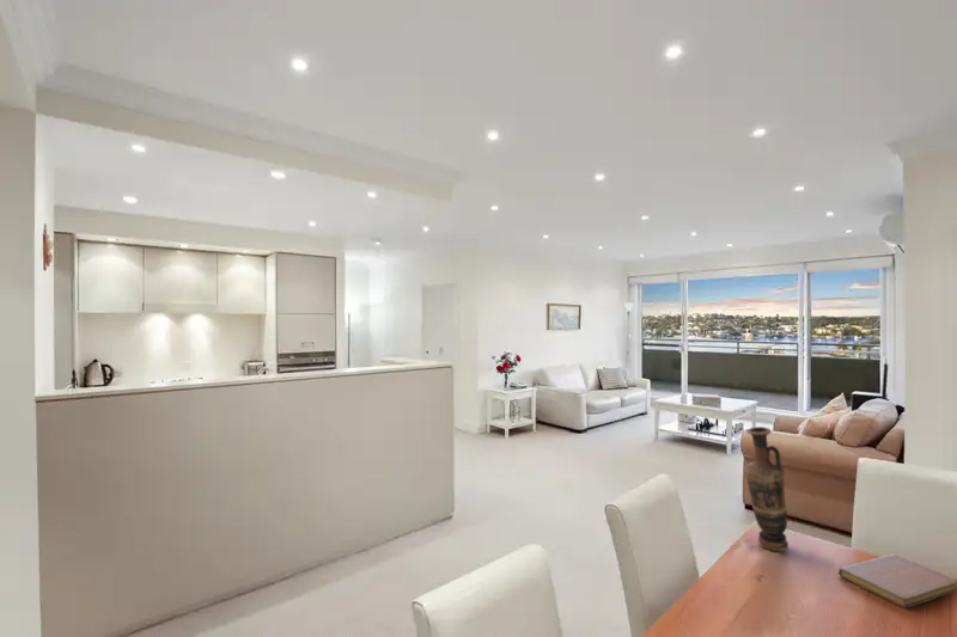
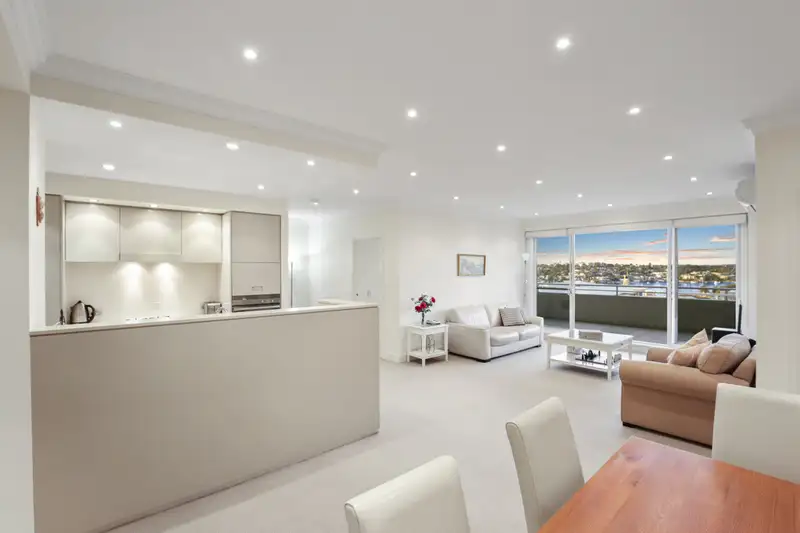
- notebook [837,552,957,610]
- vase [743,425,790,552]
